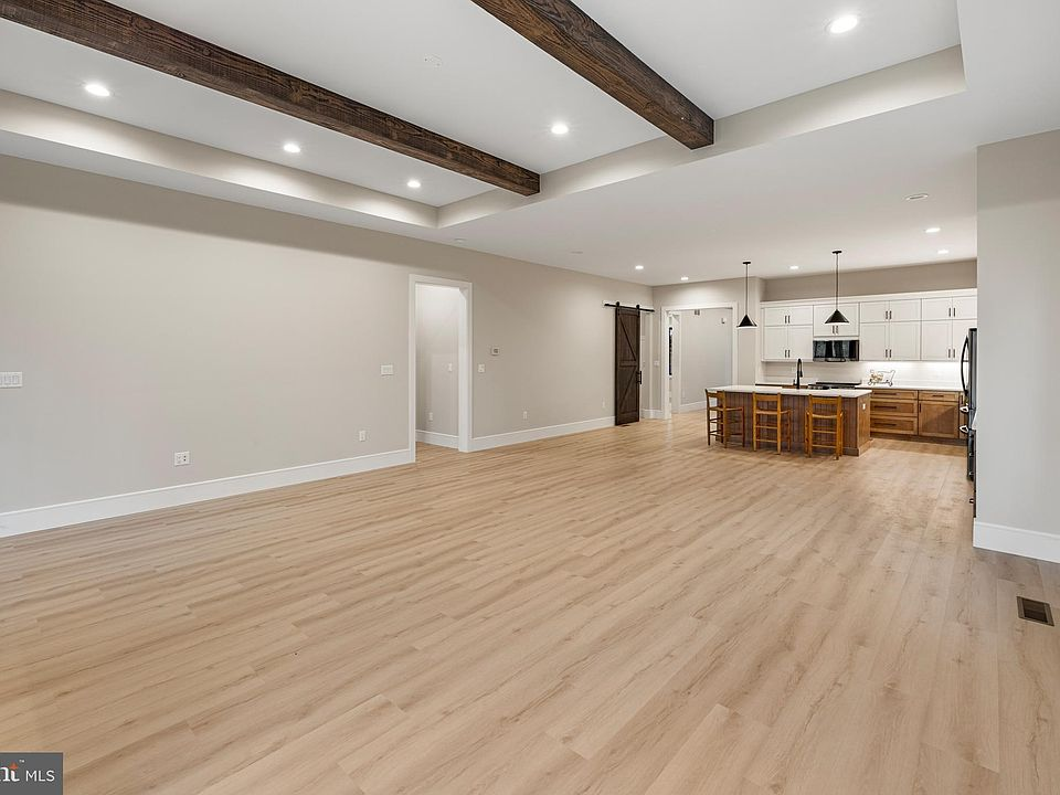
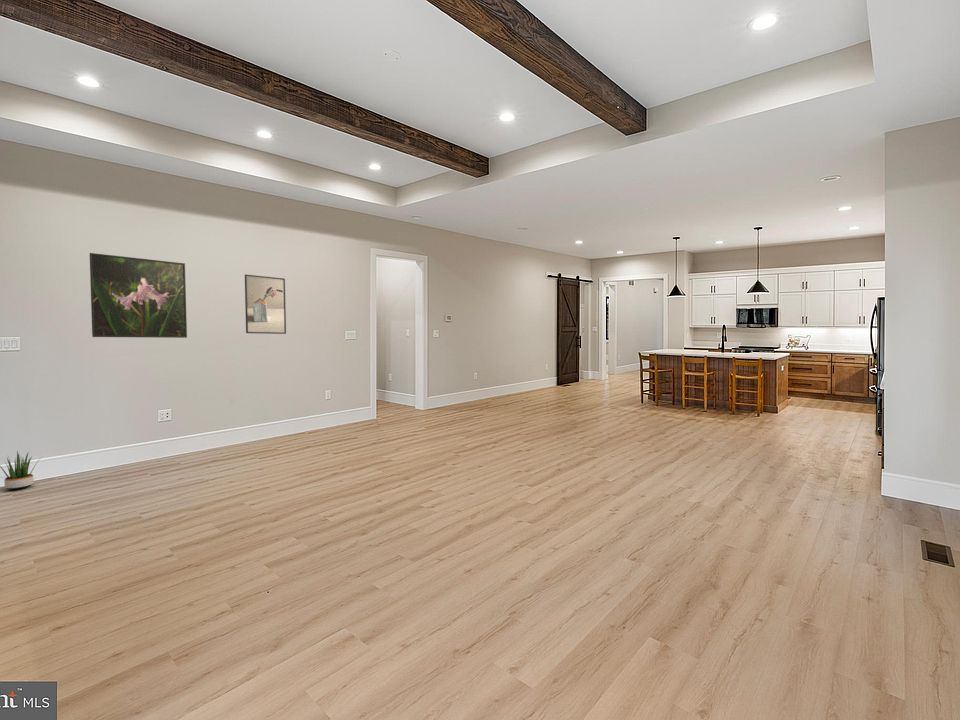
+ potted plant [0,450,43,491]
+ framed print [244,273,287,335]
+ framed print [89,252,188,339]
